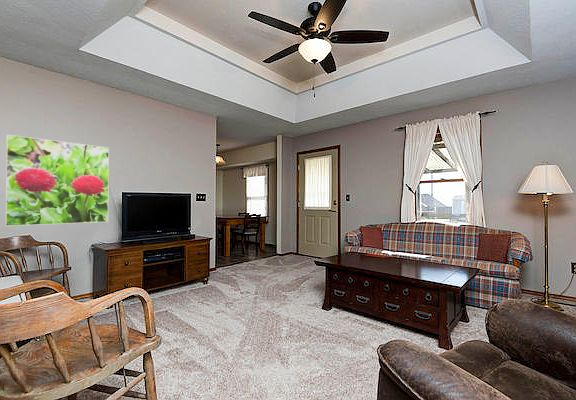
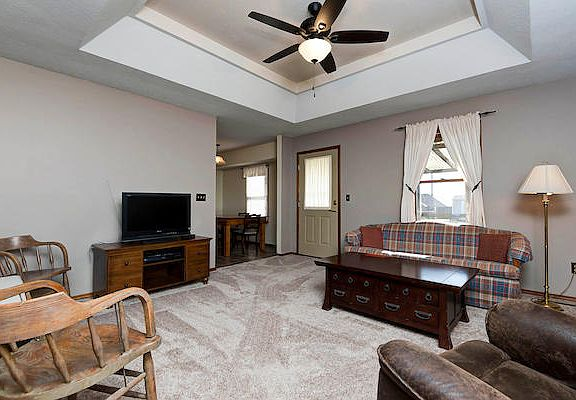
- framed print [4,134,110,227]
